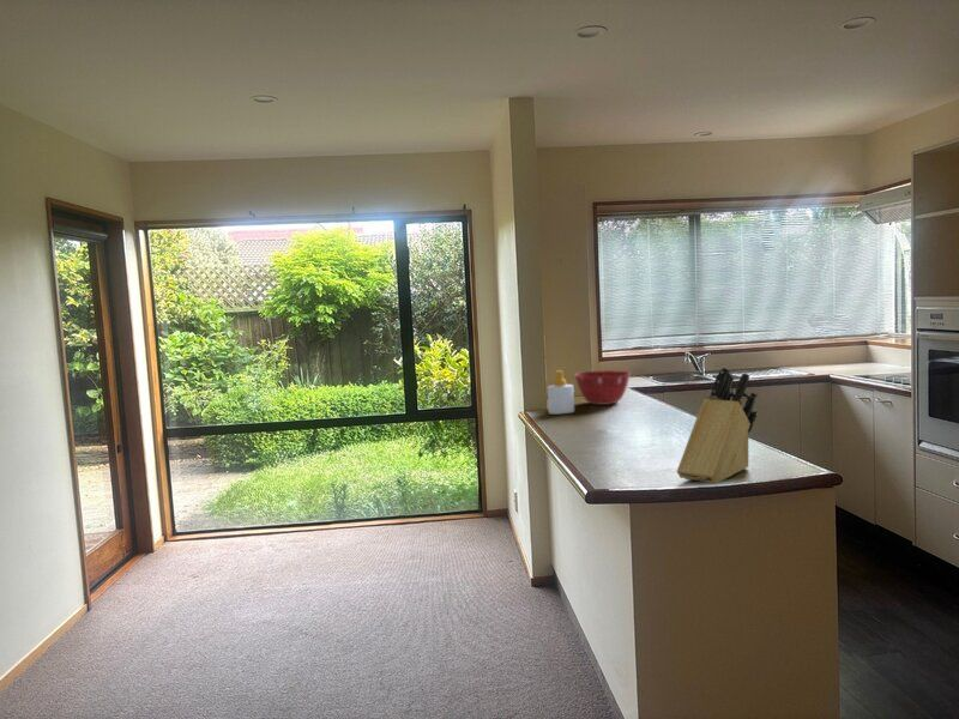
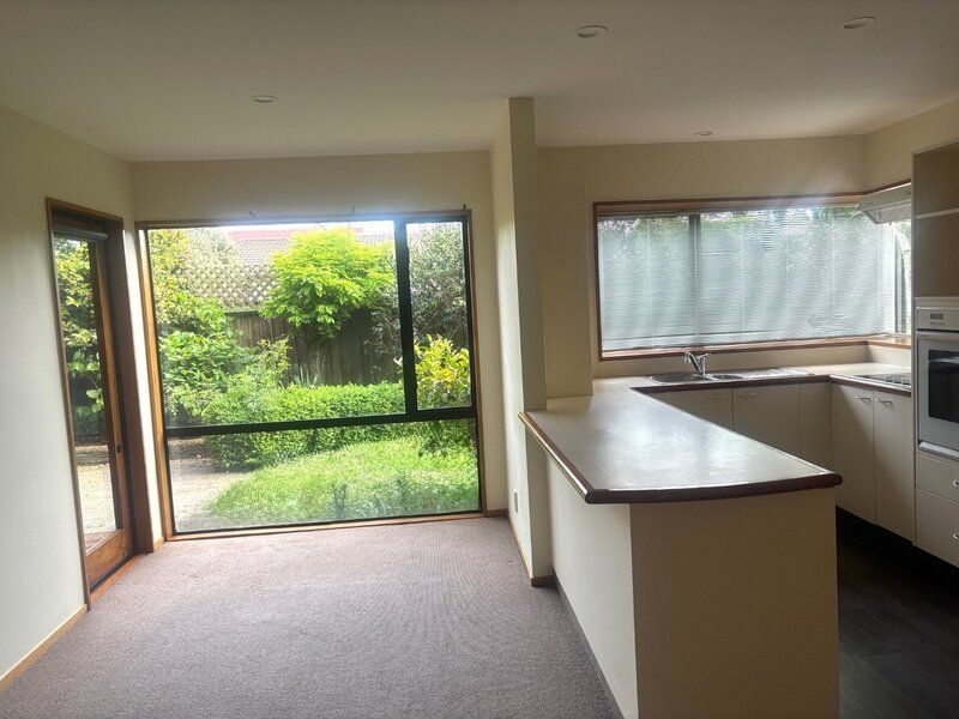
- mixing bowl [573,369,632,406]
- soap bottle [547,369,575,416]
- knife block [676,365,759,485]
